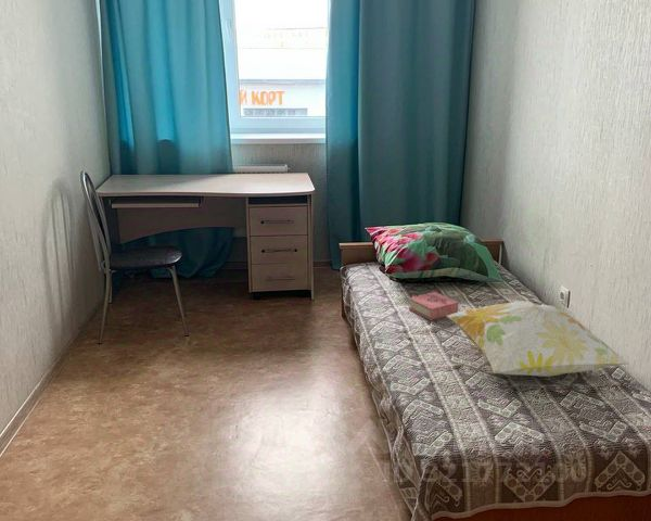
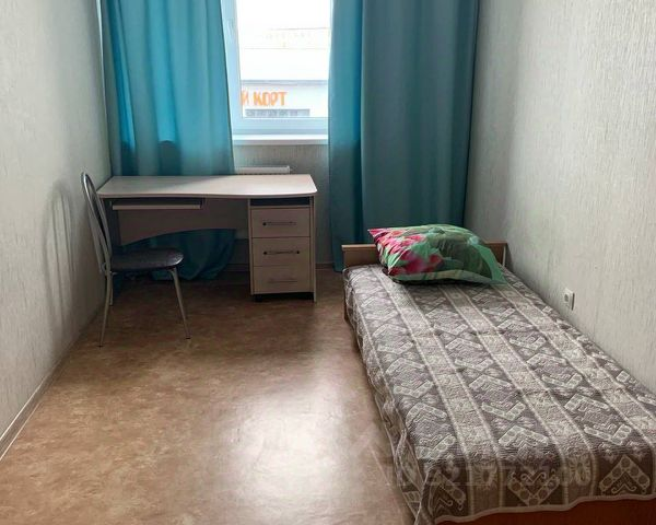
- decorative pillow [446,301,631,378]
- book [408,291,459,321]
